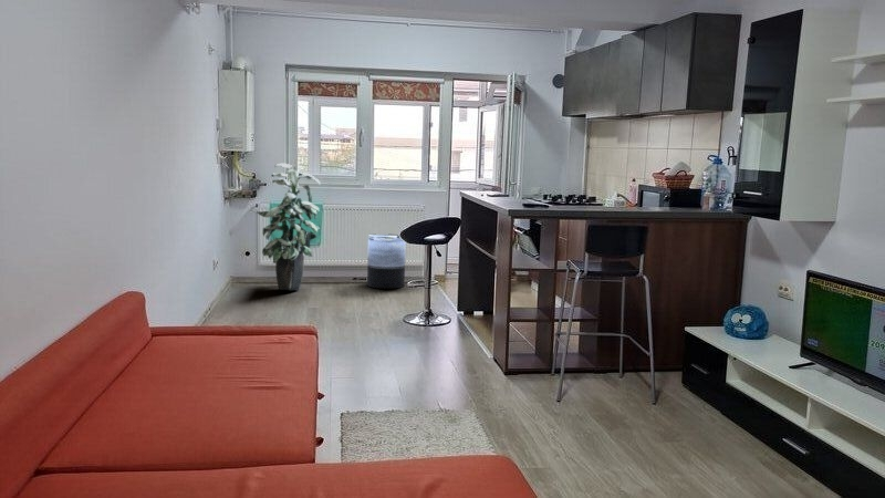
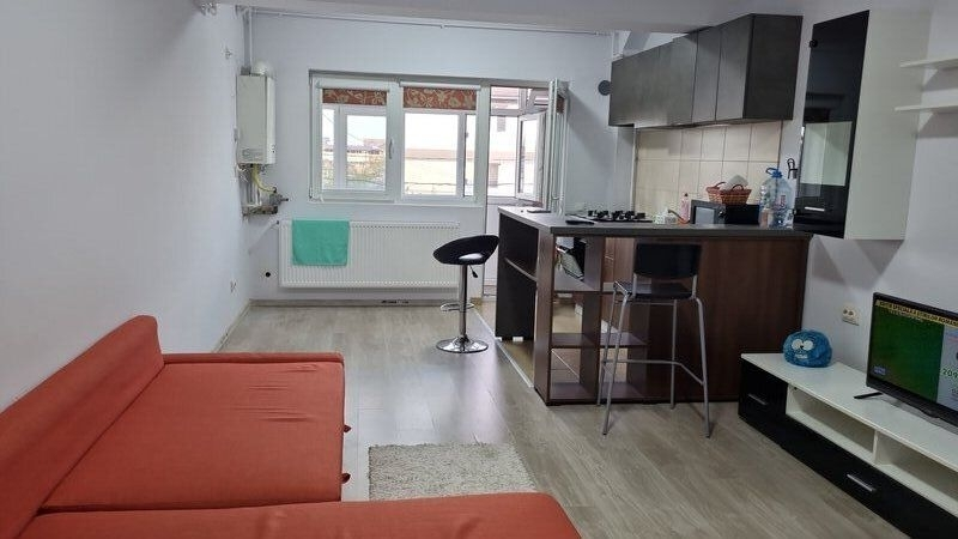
- trash can [366,234,407,290]
- indoor plant [256,163,322,291]
